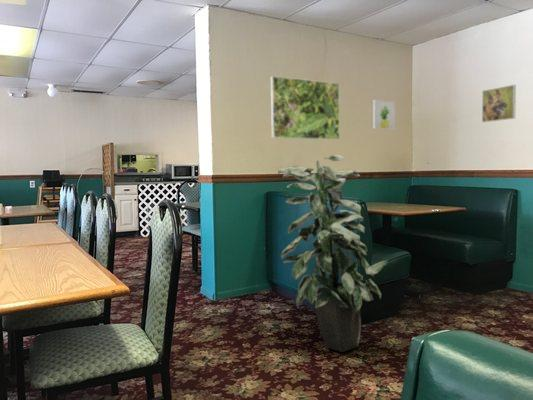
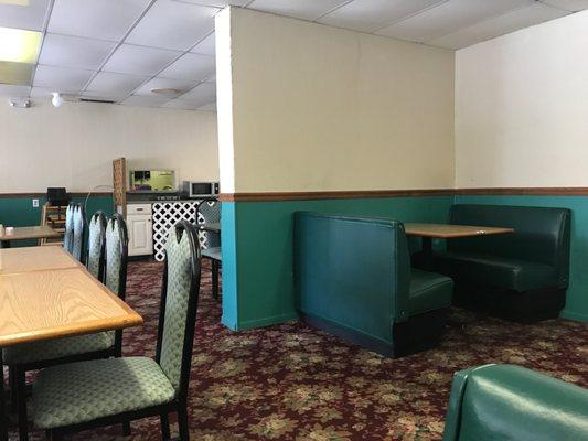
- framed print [270,75,340,141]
- wall art [372,99,396,131]
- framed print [481,84,517,123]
- indoor plant [277,154,389,353]
